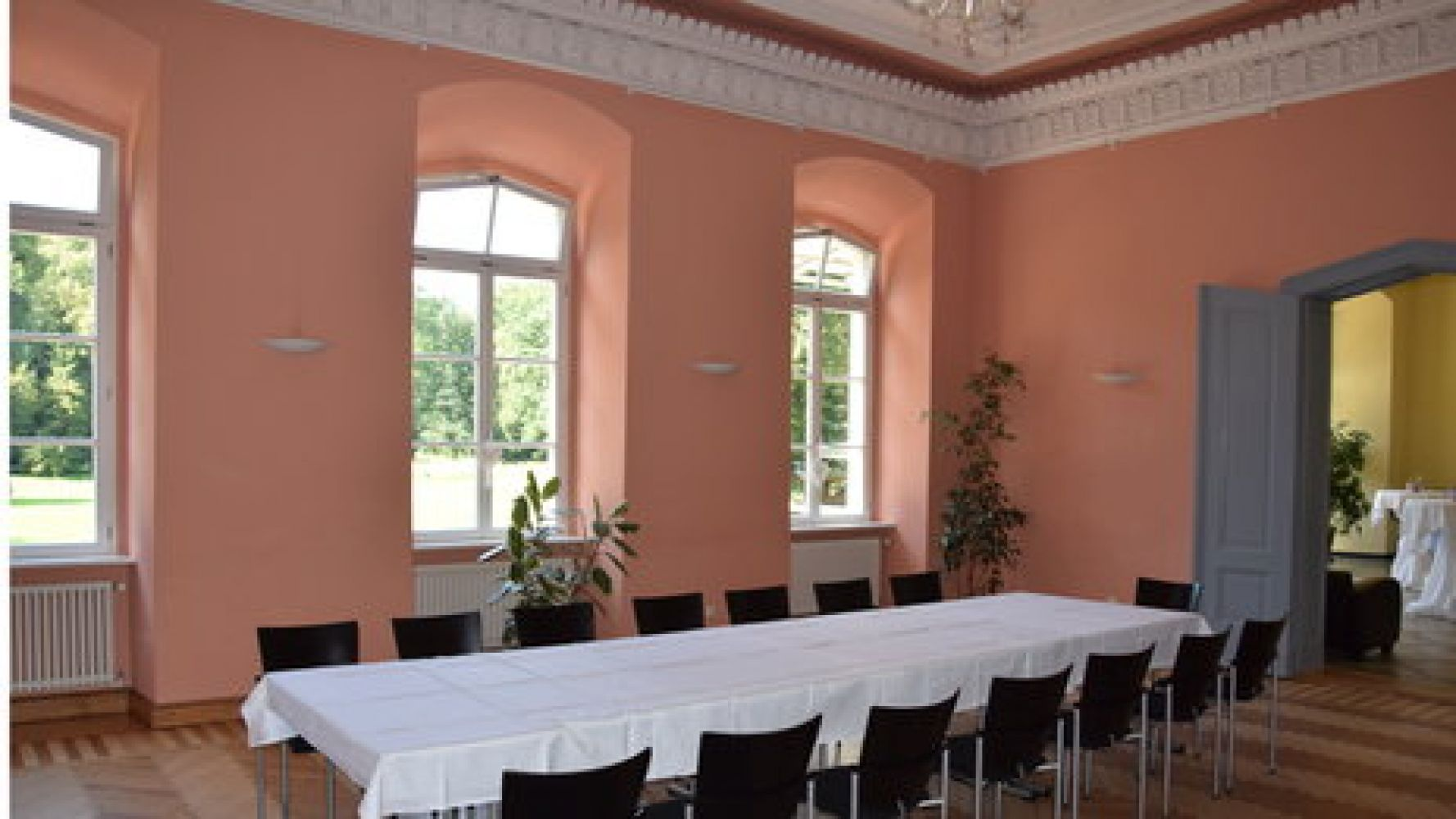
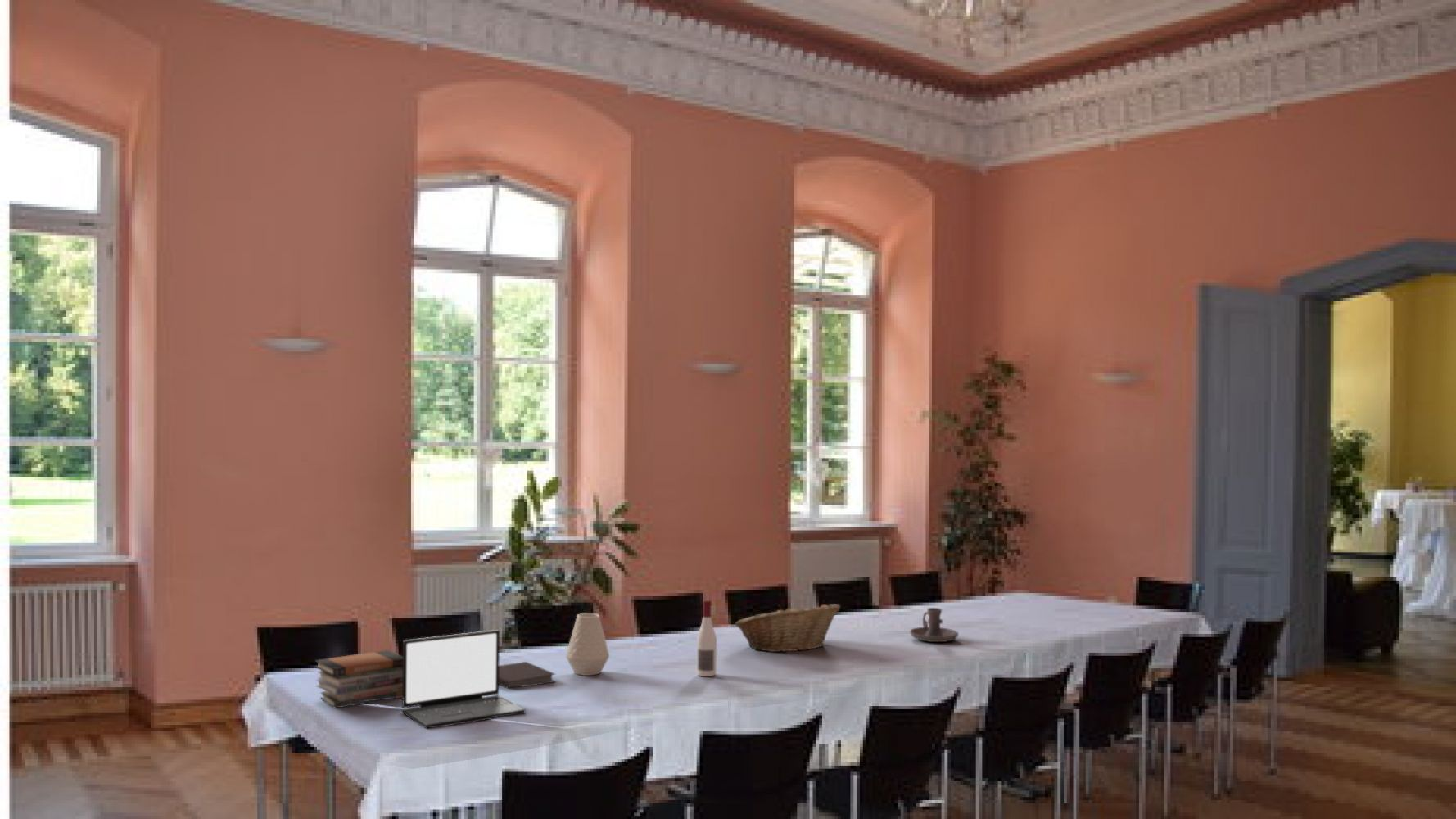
+ vase [565,613,610,676]
+ fruit basket [734,604,841,653]
+ candle holder [909,607,959,643]
+ laptop [401,629,526,730]
+ alcohol [696,600,717,677]
+ book stack [314,649,403,709]
+ notebook [499,661,557,689]
